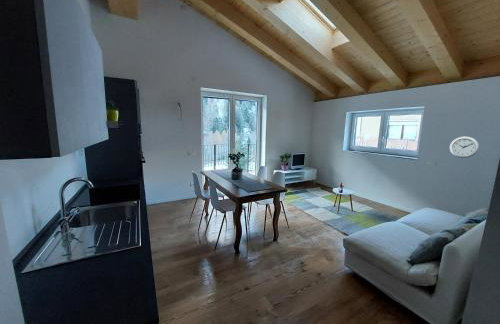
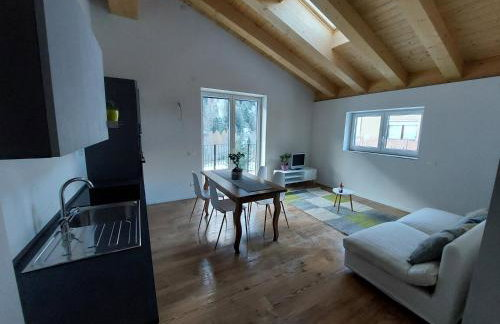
- wall clock [449,136,480,159]
